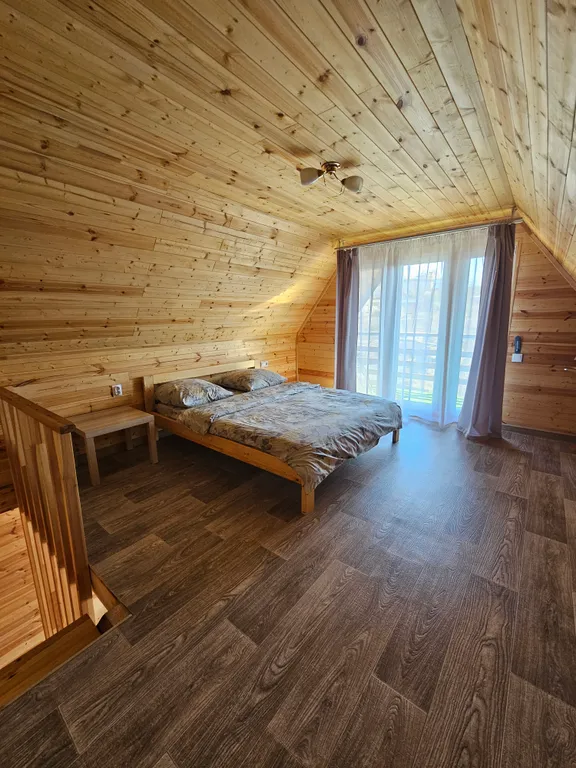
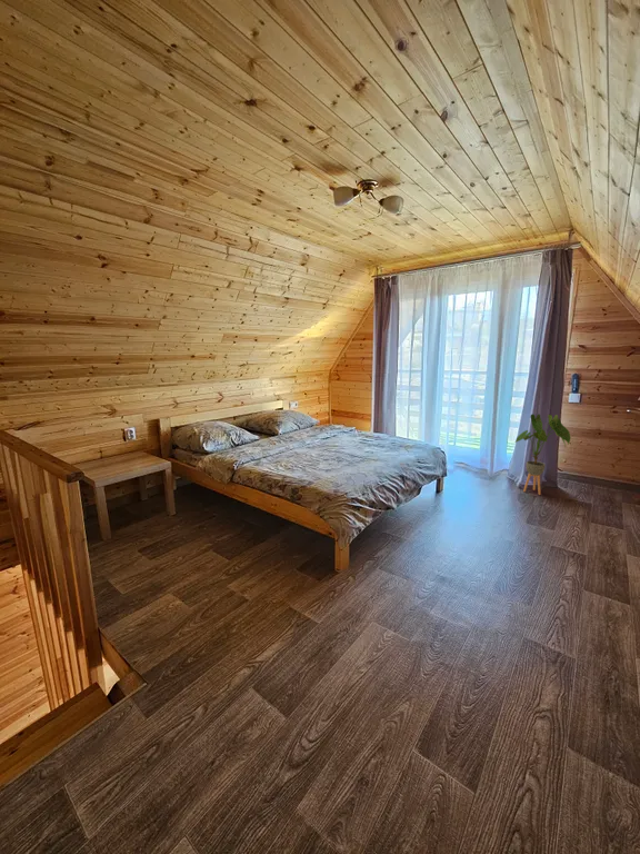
+ house plant [514,413,571,496]
